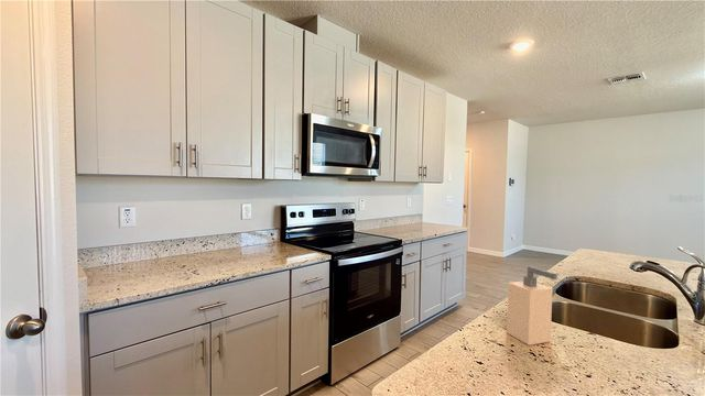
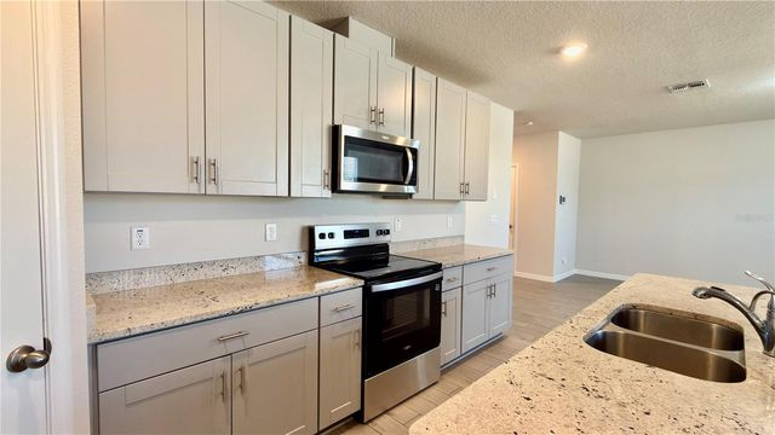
- soap dispenser [506,265,558,346]
